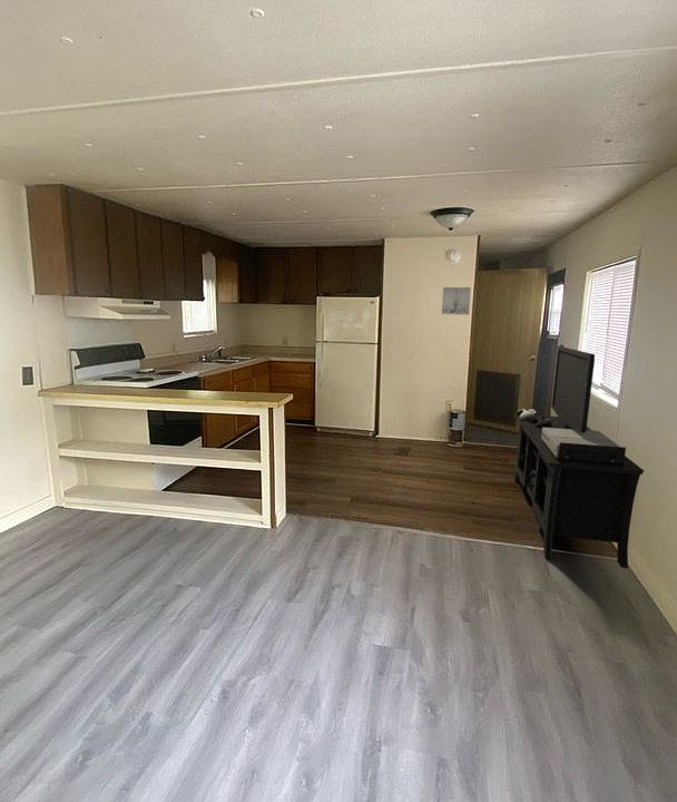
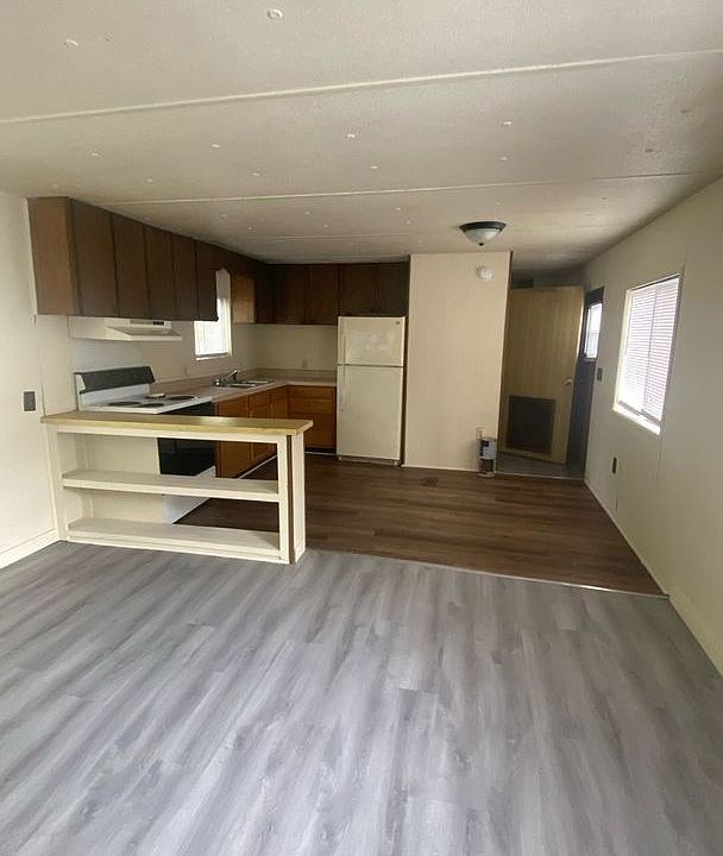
- wall art [441,286,472,316]
- media console [513,345,645,569]
